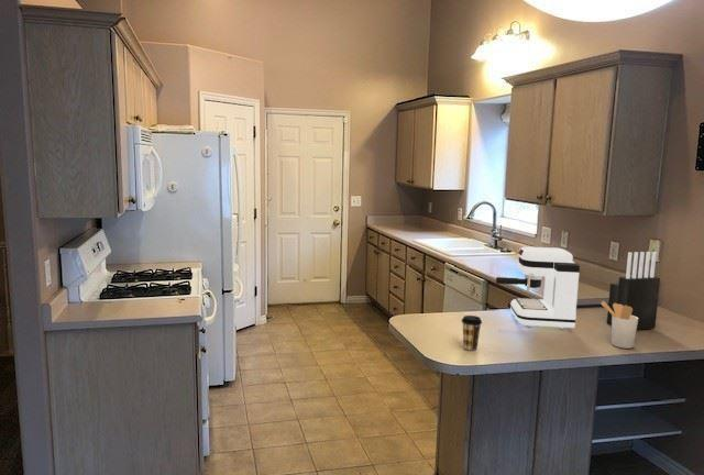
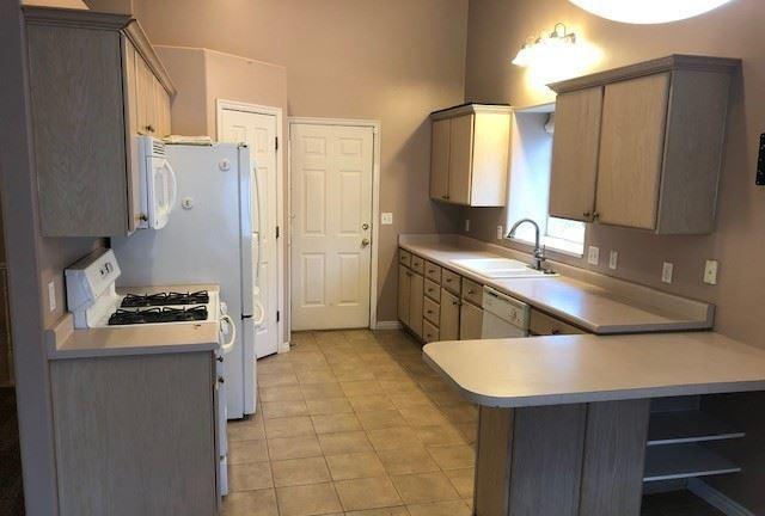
- utensil holder [600,300,638,350]
- coffee cup [461,314,483,351]
- coffee maker [495,246,581,330]
- knife block [606,251,661,331]
